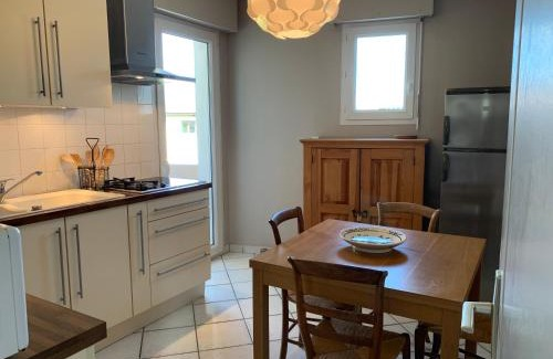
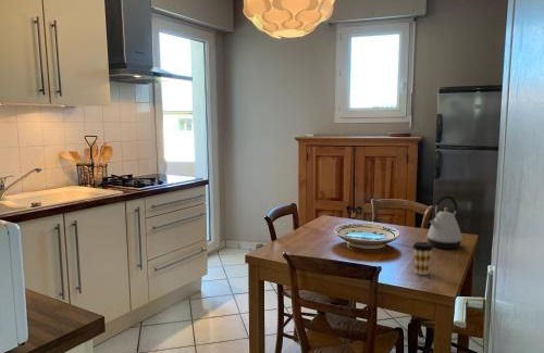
+ kettle [426,194,463,250]
+ coffee cup [411,241,434,276]
